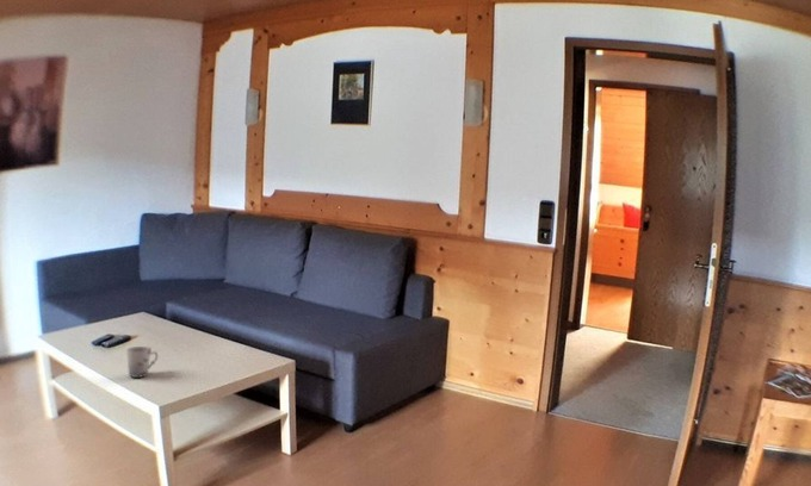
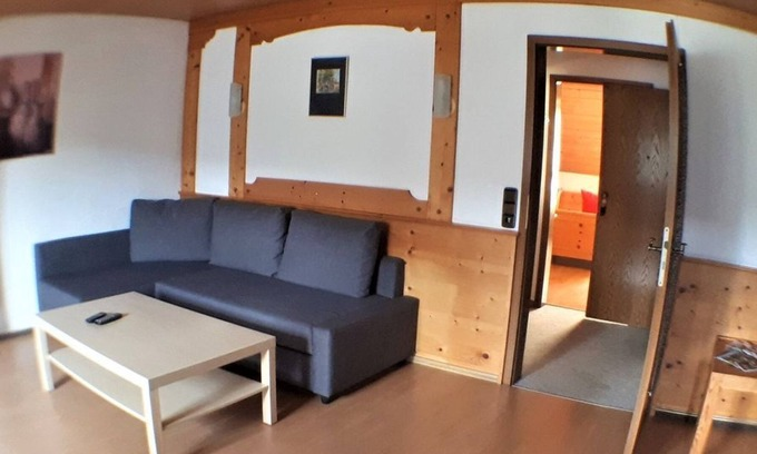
- cup [125,345,159,379]
